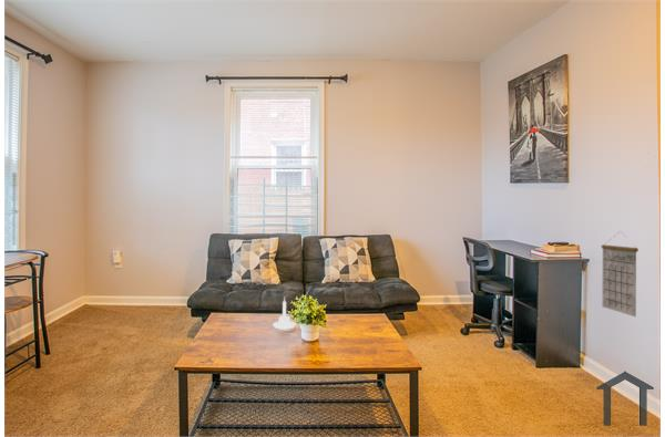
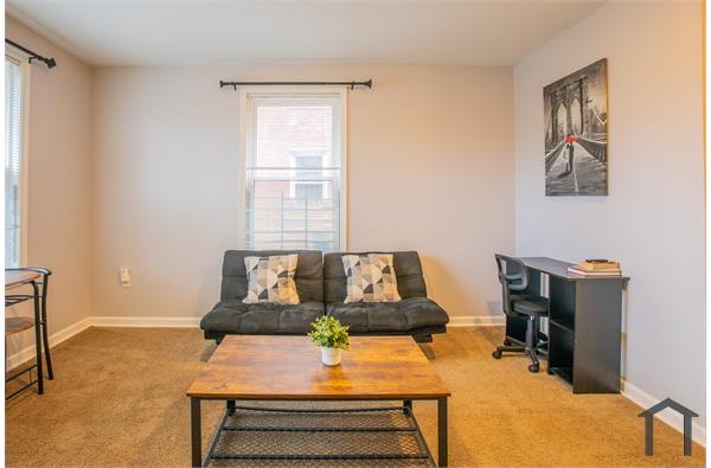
- candle holder [272,296,297,330]
- calendar [601,230,640,318]
